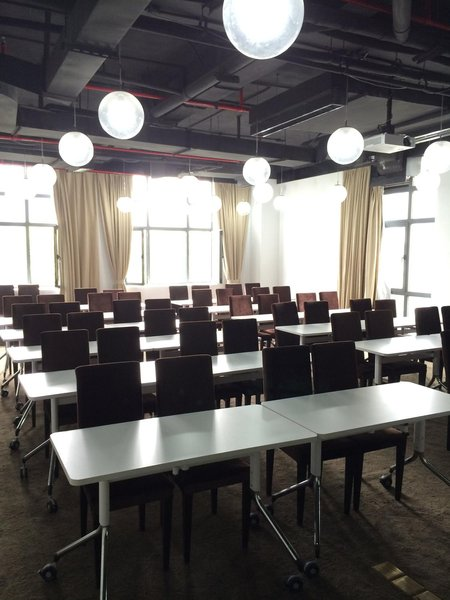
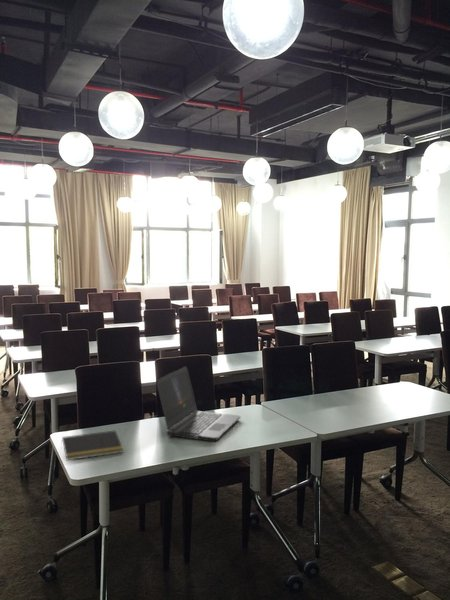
+ notepad [60,429,124,461]
+ laptop computer [156,365,242,443]
